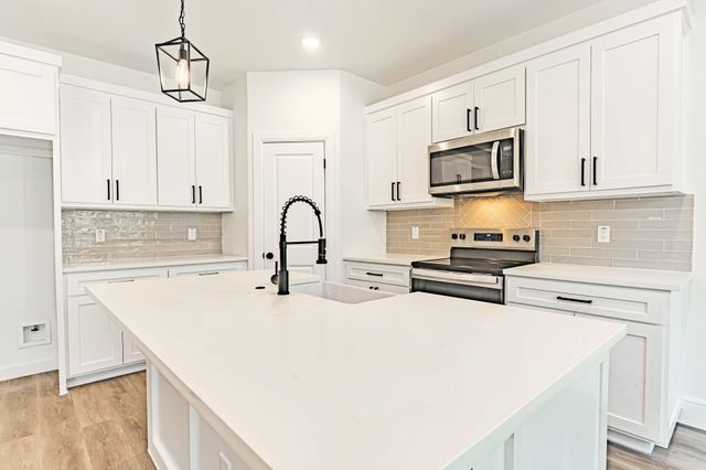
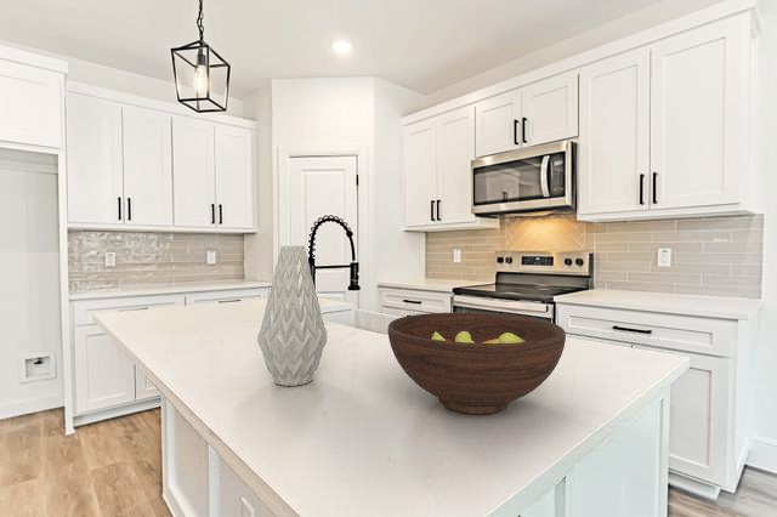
+ fruit bowl [387,311,567,415]
+ vase [256,244,329,387]
